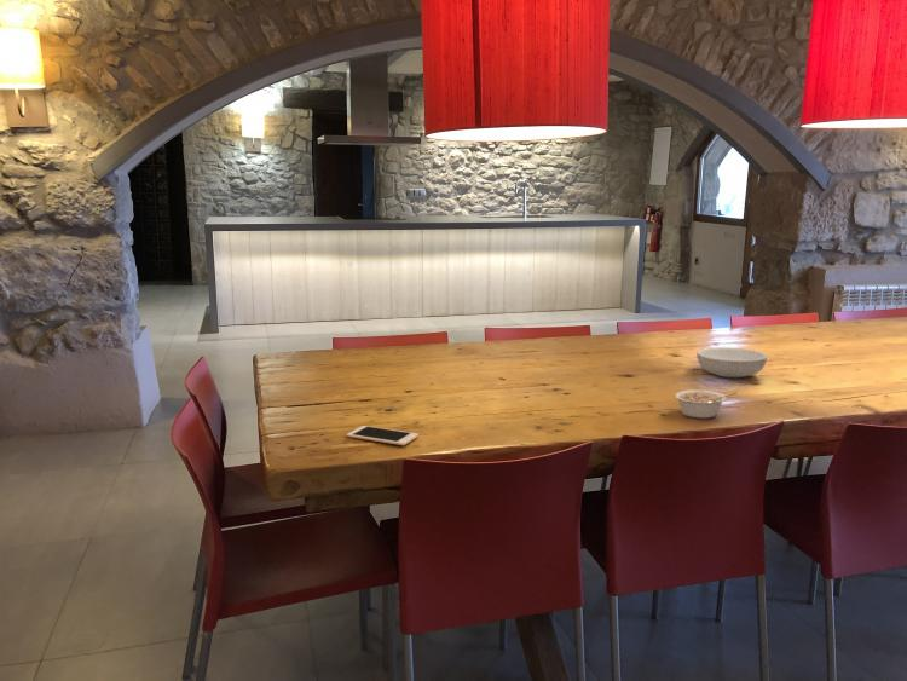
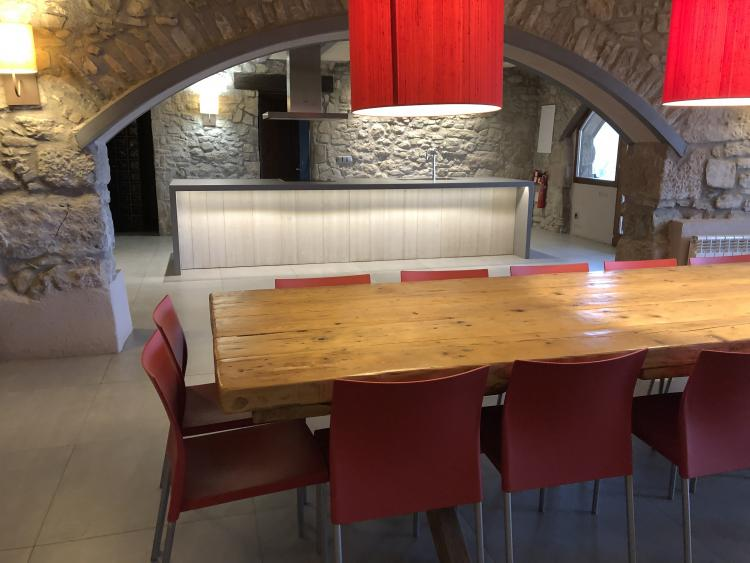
- legume [674,389,738,420]
- serving bowl [695,346,768,379]
- cell phone [346,425,420,446]
